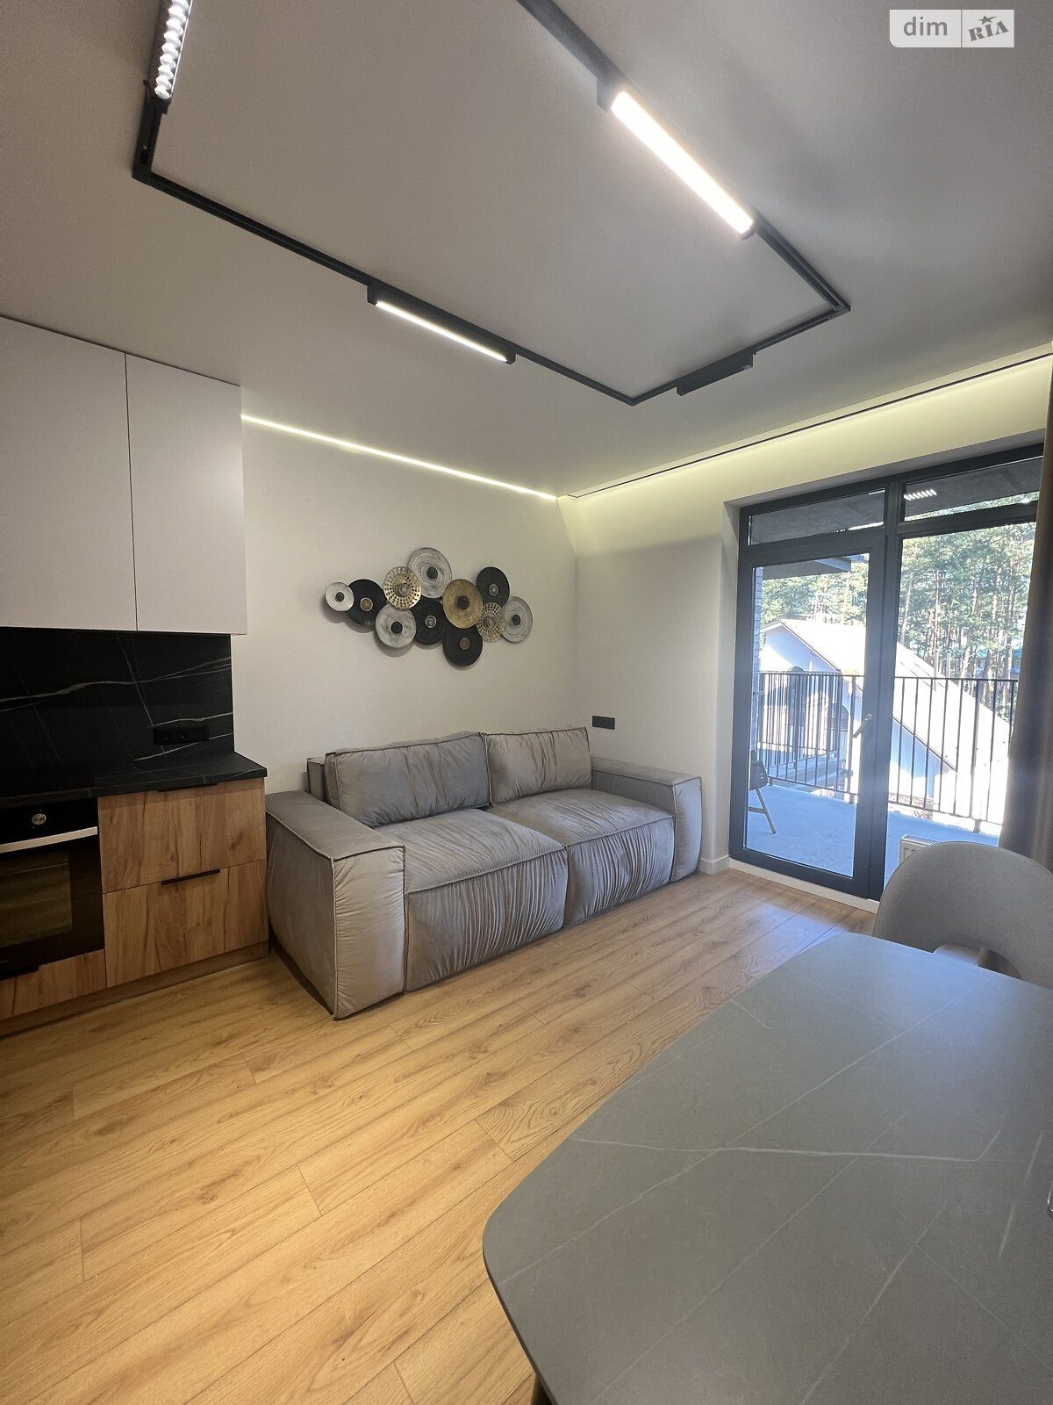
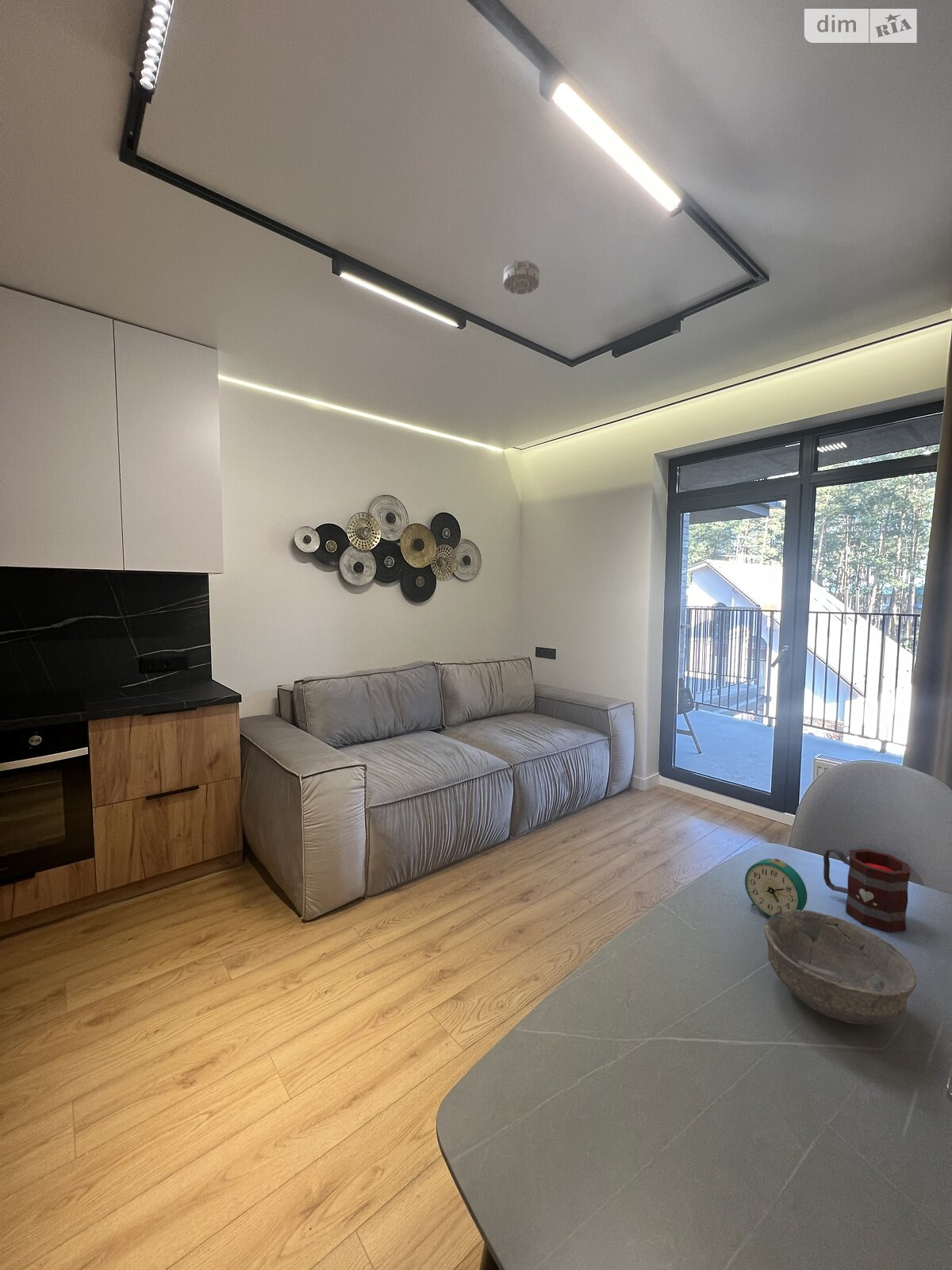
+ bowl [763,910,917,1026]
+ alarm clock [744,858,808,917]
+ smoke detector [503,260,540,295]
+ mug [823,847,912,933]
